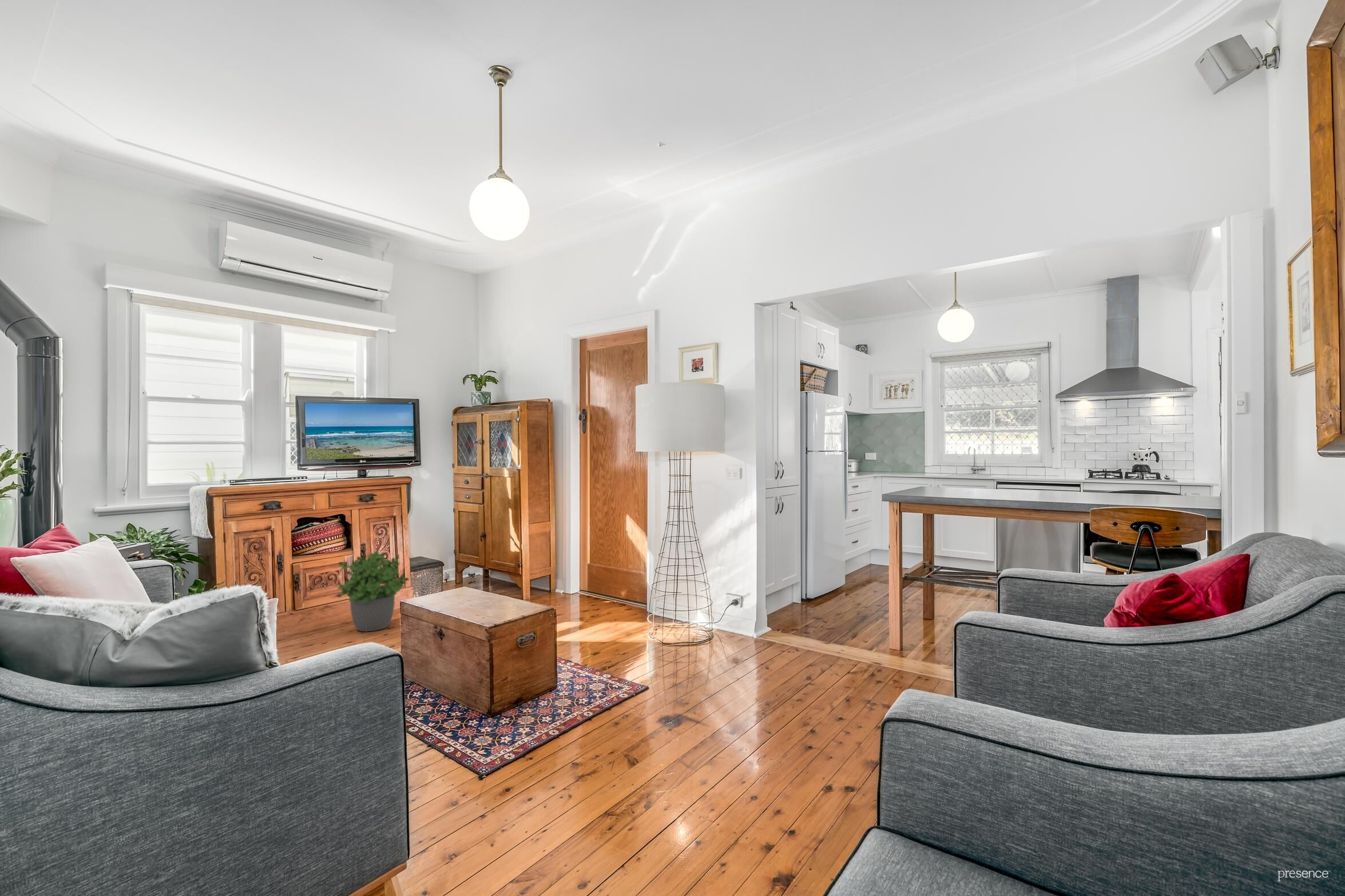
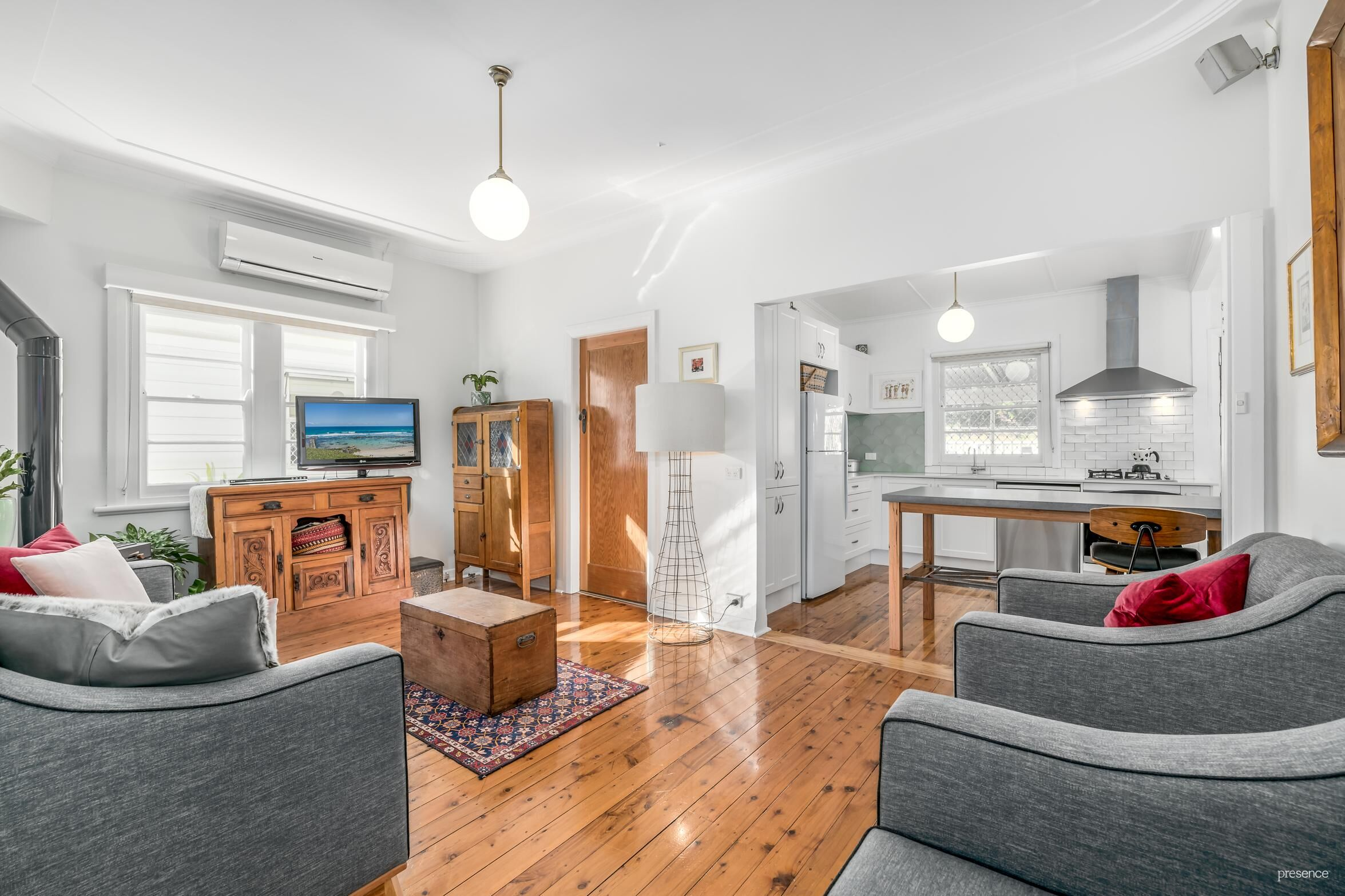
- potted plant [336,551,410,632]
